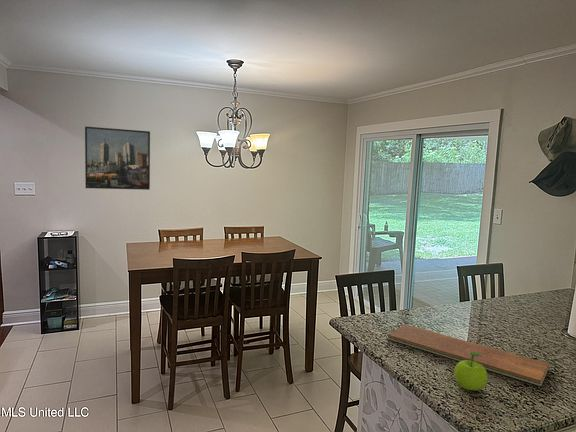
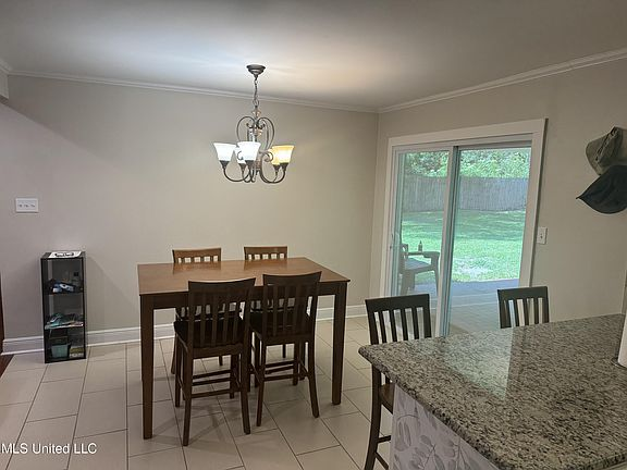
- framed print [84,126,151,191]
- chopping board [386,323,550,387]
- fruit [453,352,489,391]
